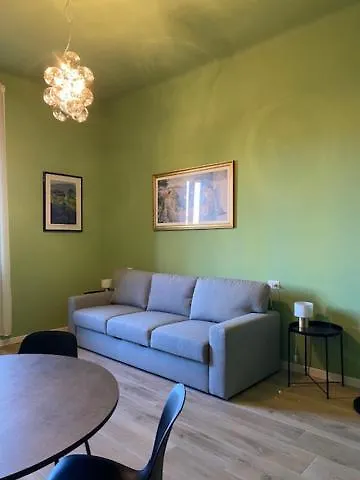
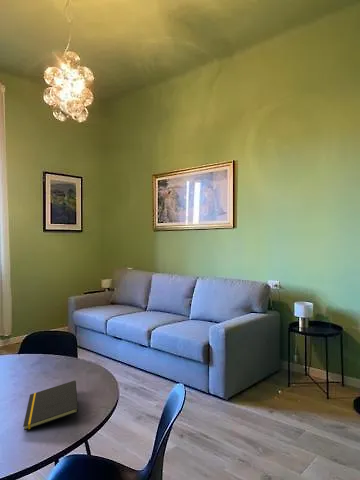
+ notepad [22,379,79,431]
